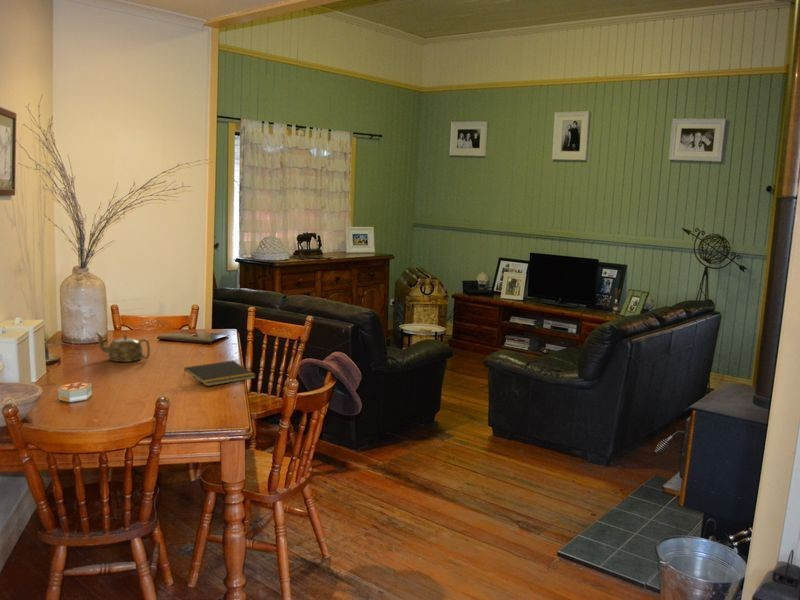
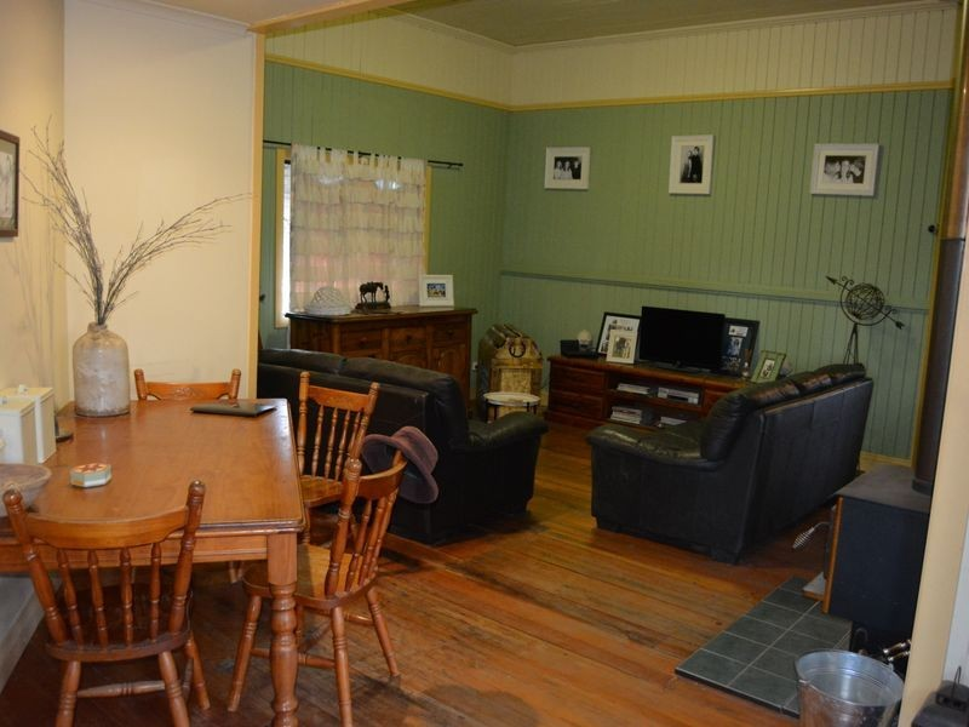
- teapot [94,332,151,363]
- notepad [182,360,257,387]
